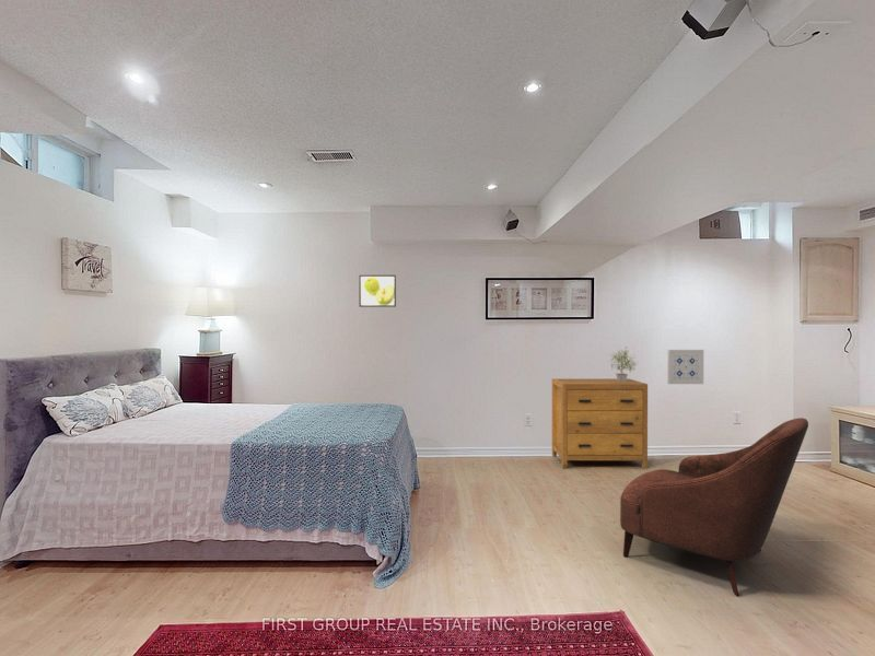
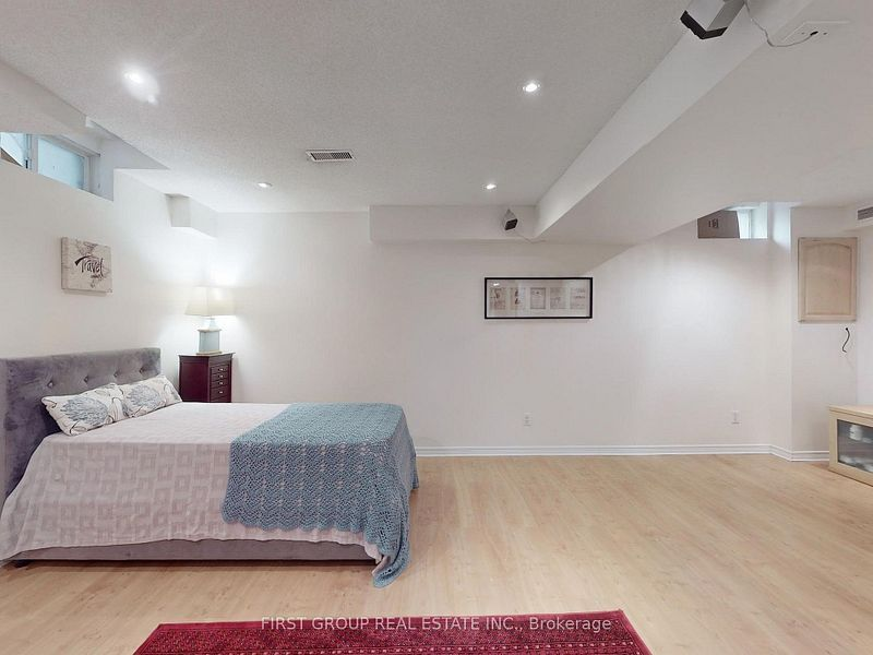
- armchair [619,417,809,597]
- potted plant [608,345,640,382]
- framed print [358,274,397,308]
- wall art [666,349,704,385]
- dresser [551,377,649,470]
